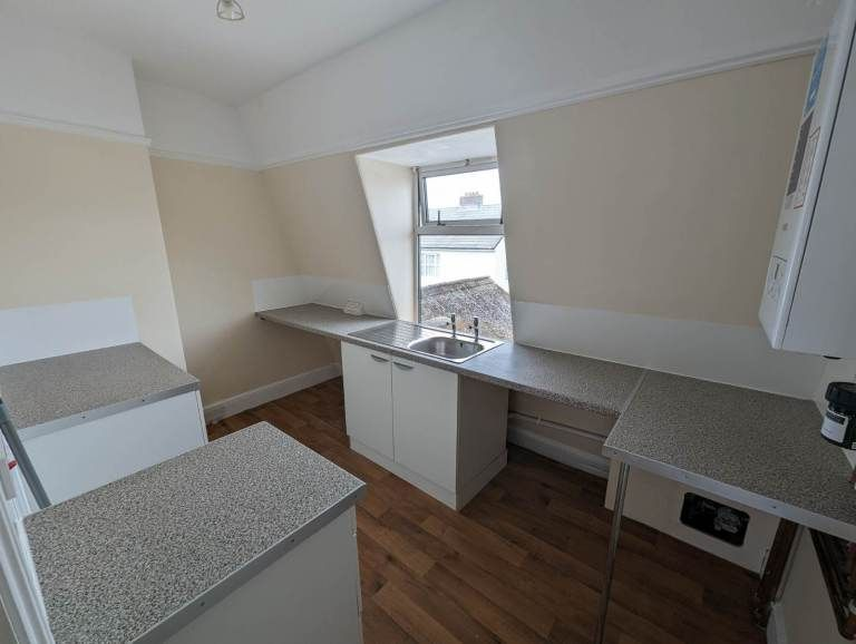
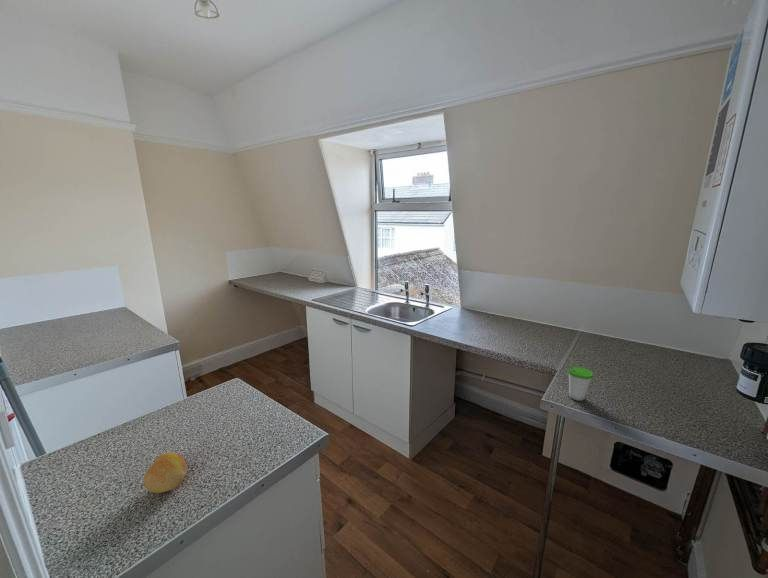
+ cup [566,356,594,402]
+ fruit [142,451,188,494]
